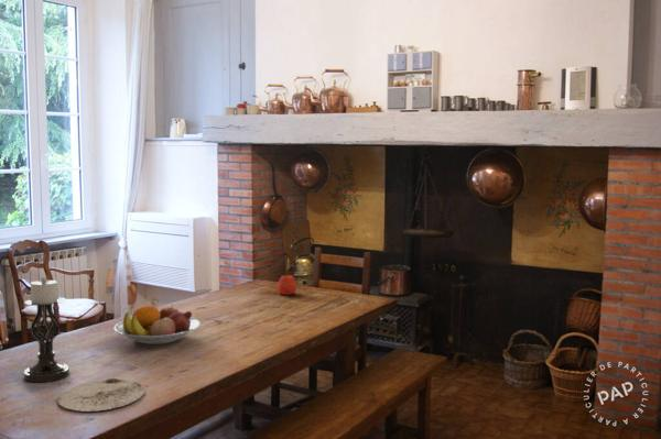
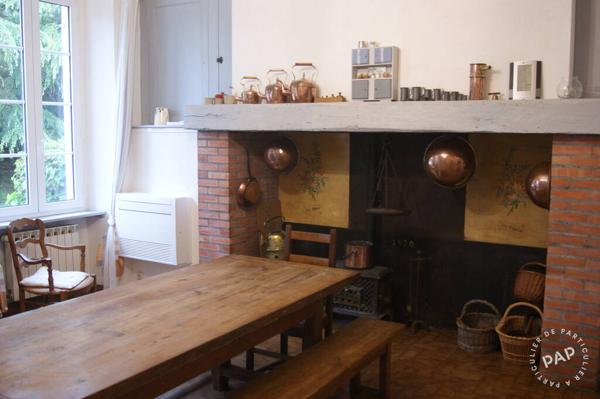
- candle holder [23,276,71,383]
- apple [277,274,299,296]
- plate [56,377,145,413]
- fruit bowl [113,304,202,345]
